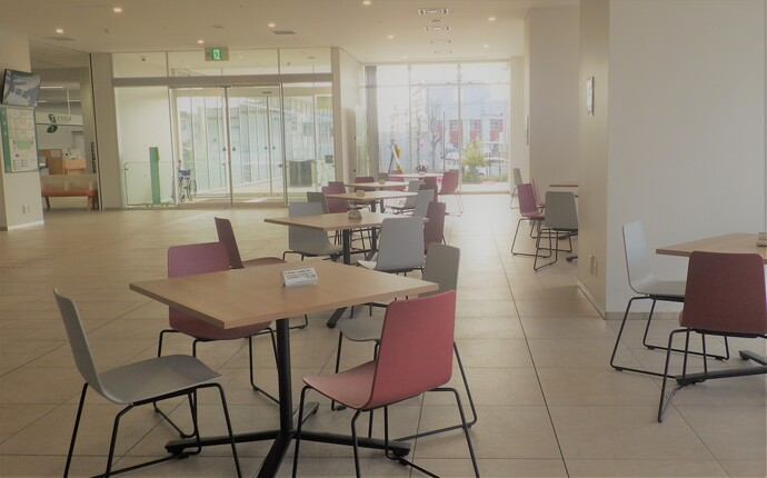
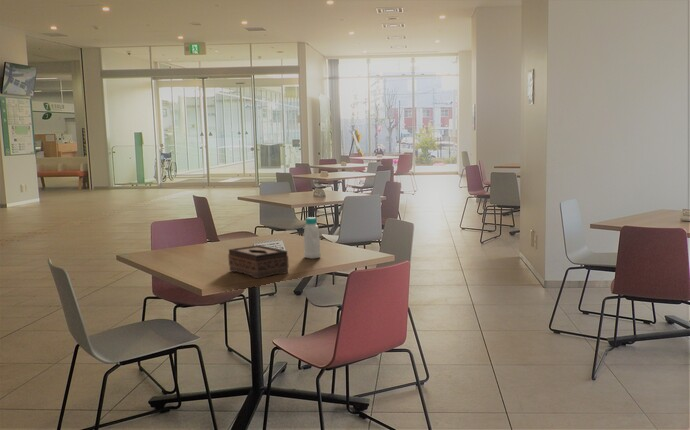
+ tissue box [227,244,290,279]
+ bottle [303,216,322,260]
